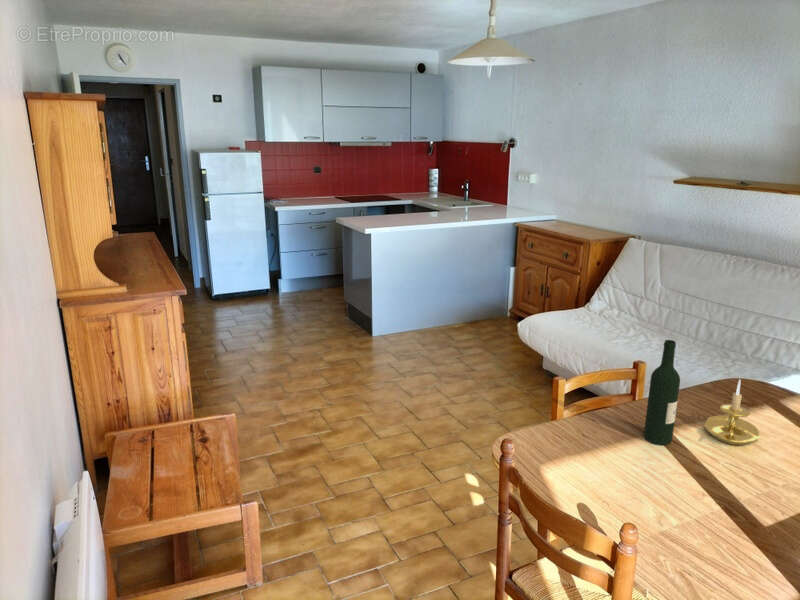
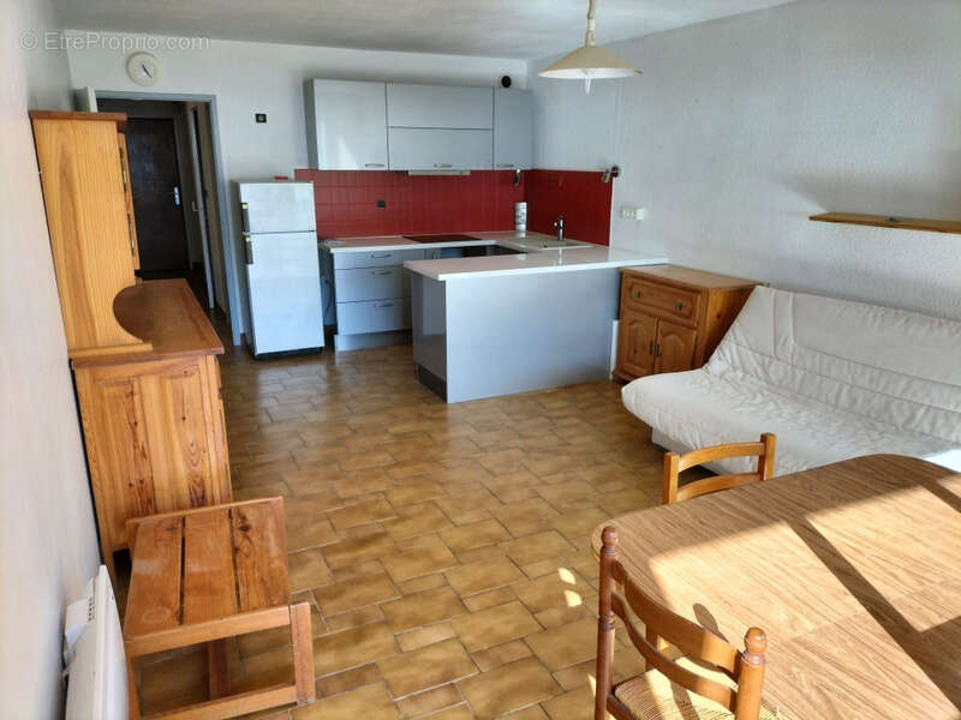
- candle holder [703,379,760,446]
- wine bottle [643,339,681,446]
